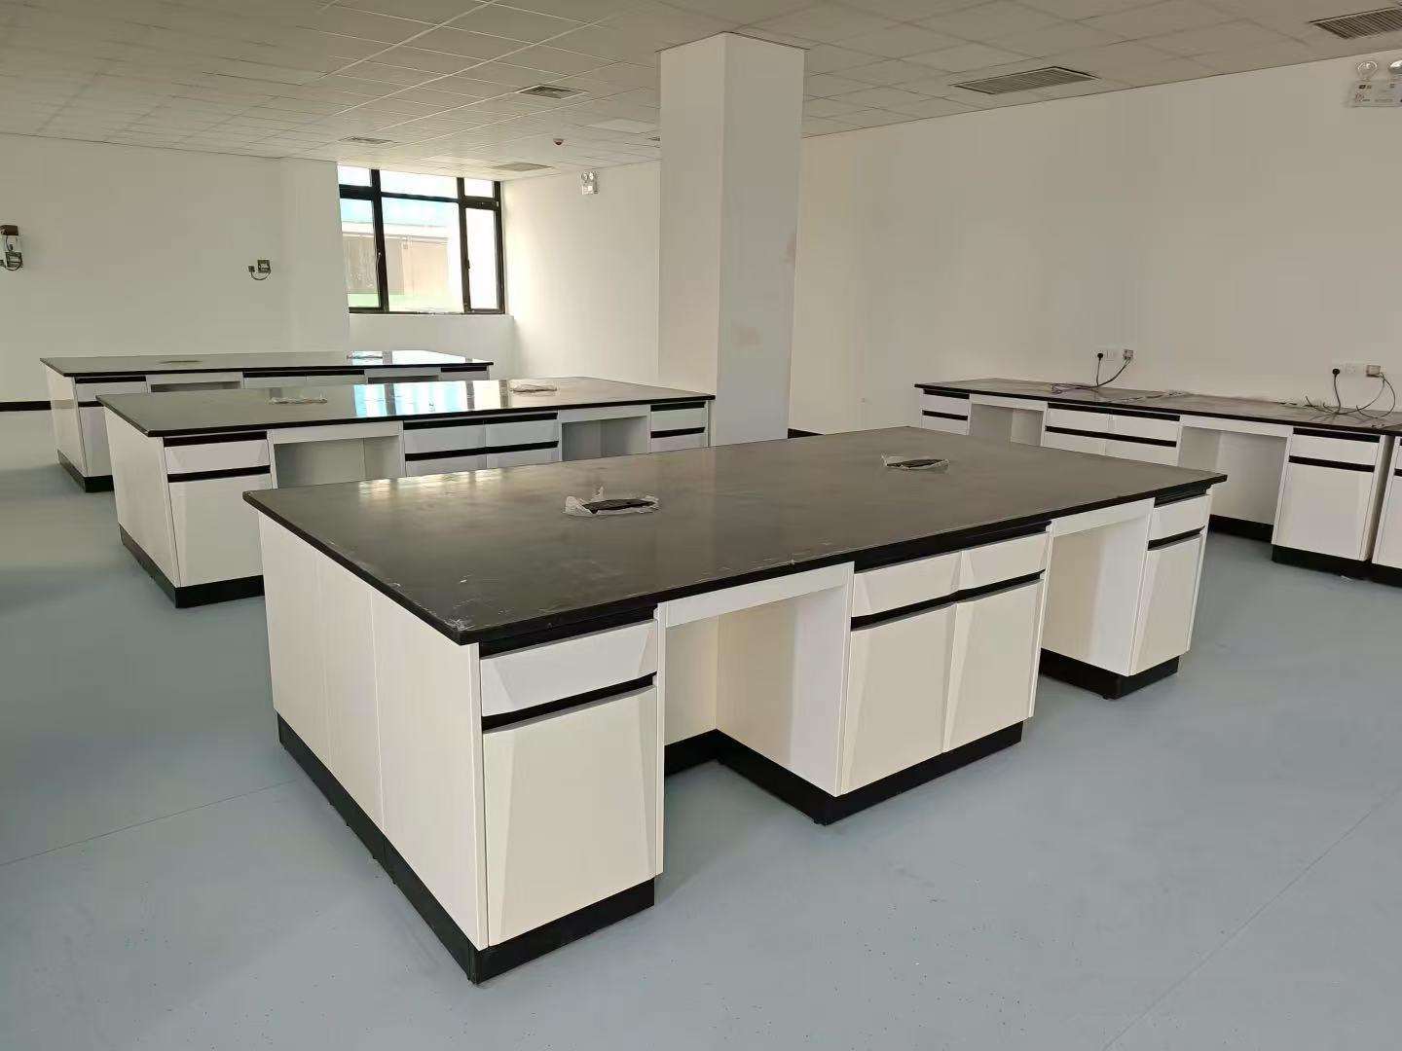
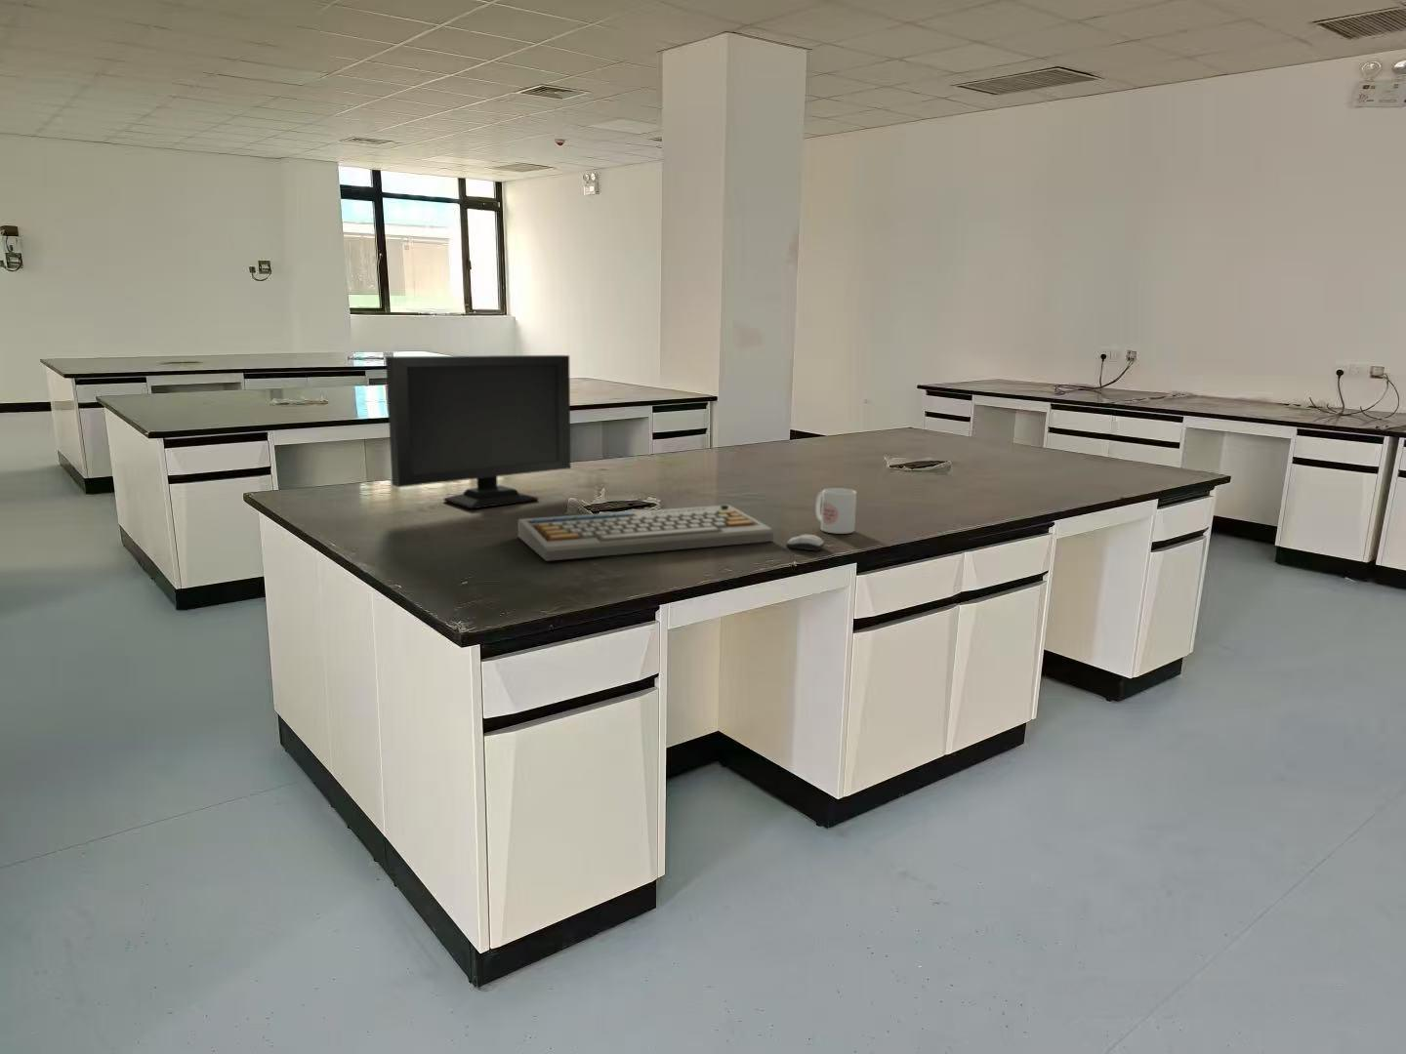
+ keyboard [517,504,774,562]
+ computer mouse [786,534,825,551]
+ mug [815,487,857,535]
+ computer monitor [384,354,571,510]
